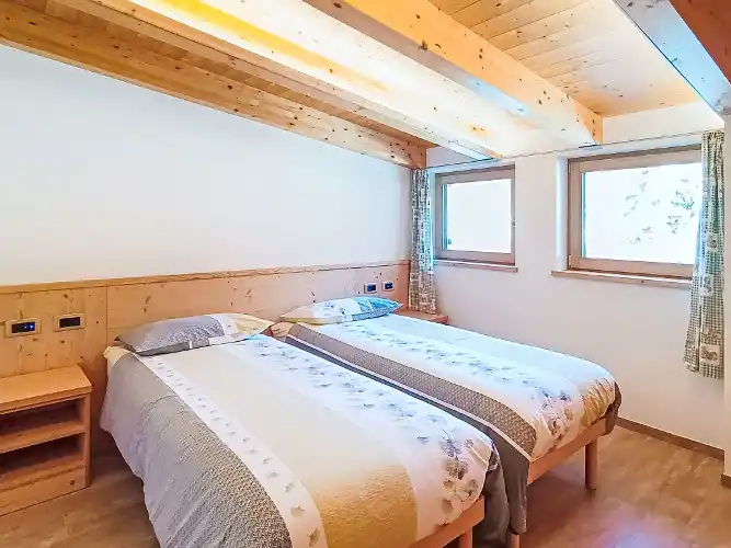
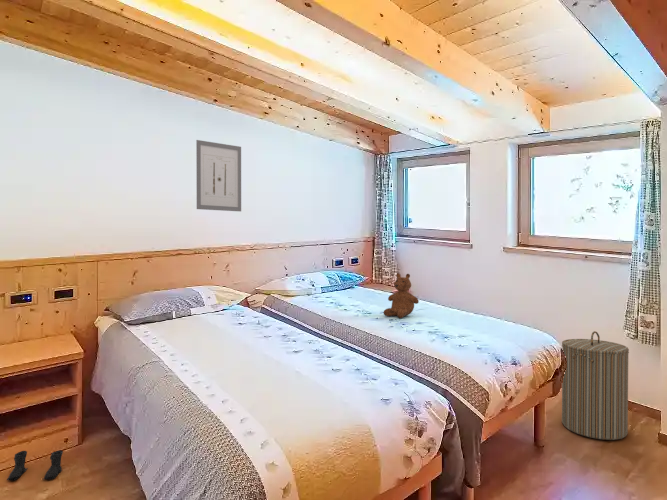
+ wall art [195,139,242,212]
+ teddy bear [383,272,420,319]
+ boots [6,449,64,481]
+ laundry hamper [561,330,630,441]
